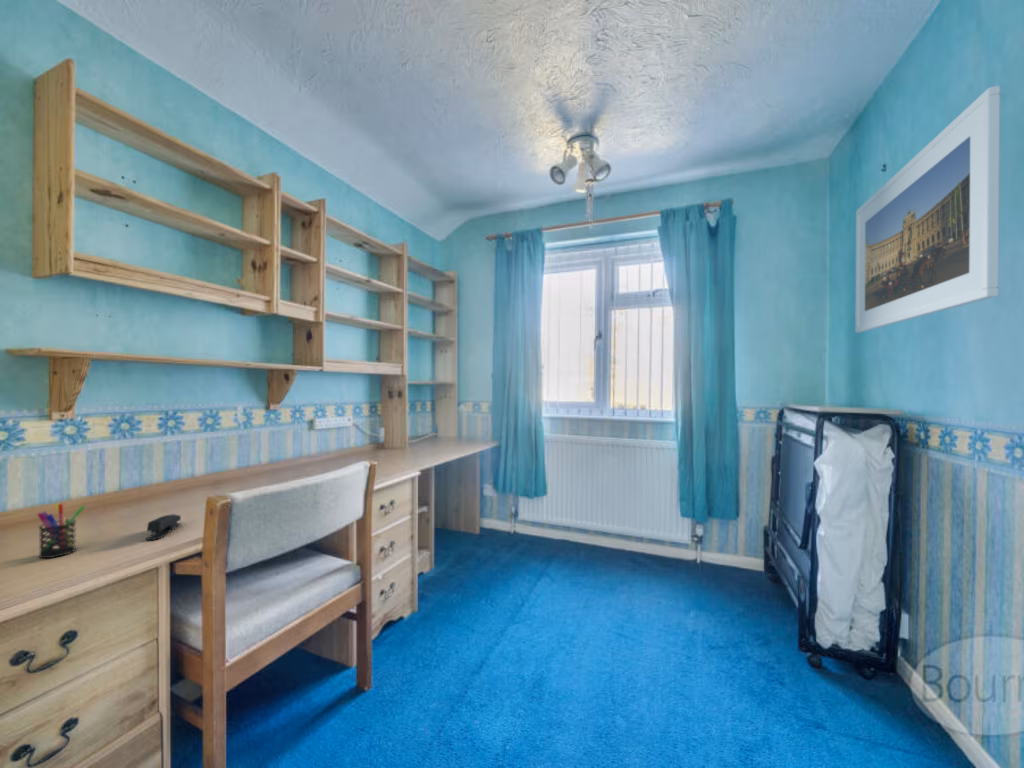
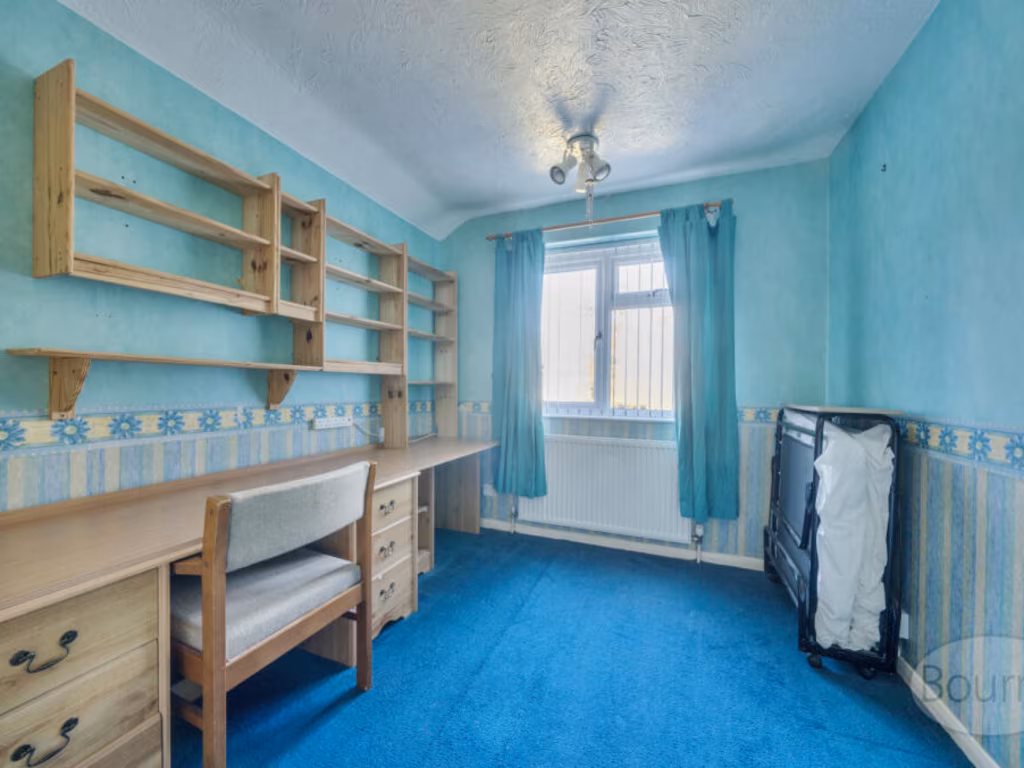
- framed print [854,85,1001,334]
- stapler [145,513,182,541]
- pen holder [36,503,86,559]
